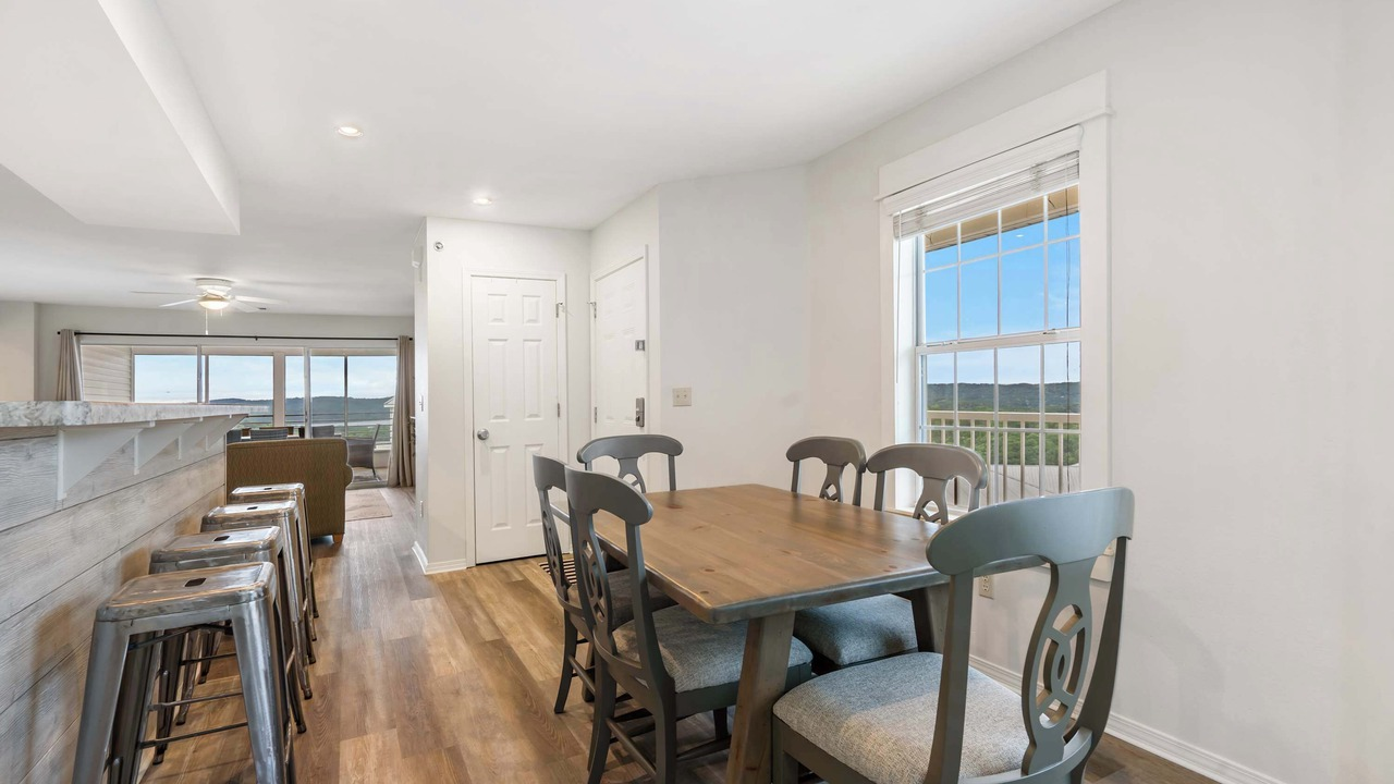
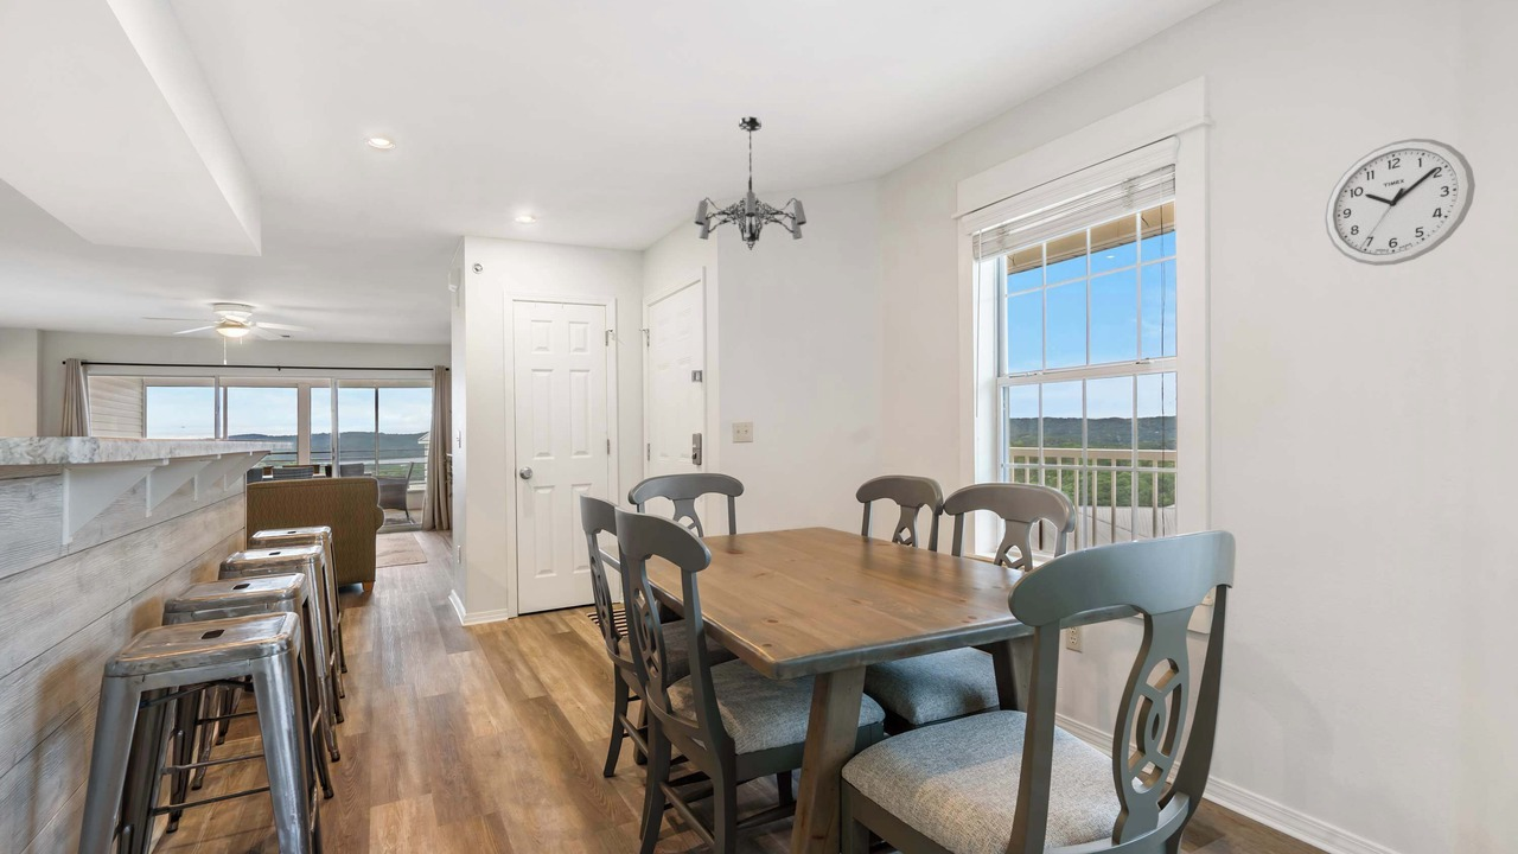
+ wall clock [1324,138,1476,267]
+ chandelier [694,115,808,251]
